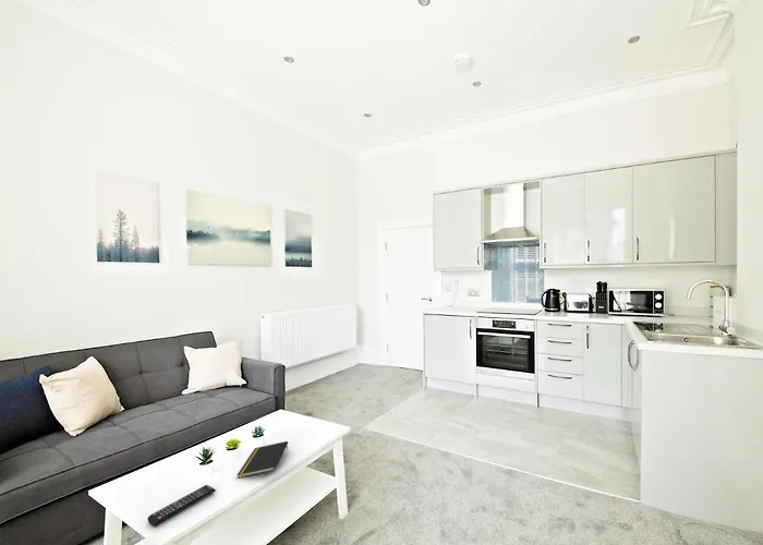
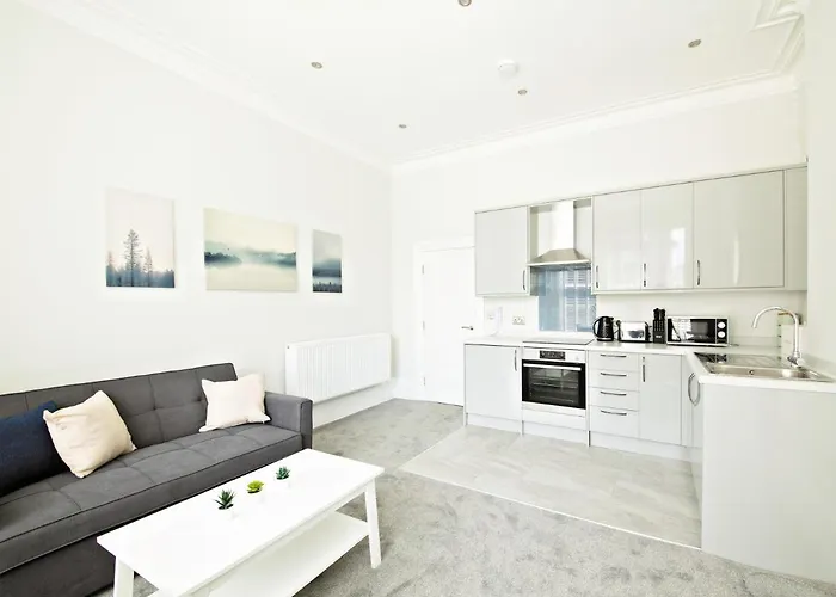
- remote control [147,484,217,528]
- notepad [235,440,289,479]
